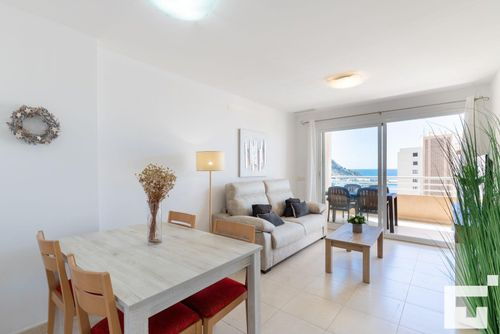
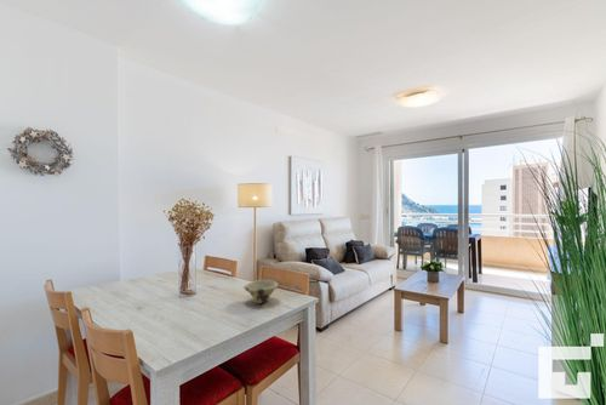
+ bowl [244,279,279,304]
